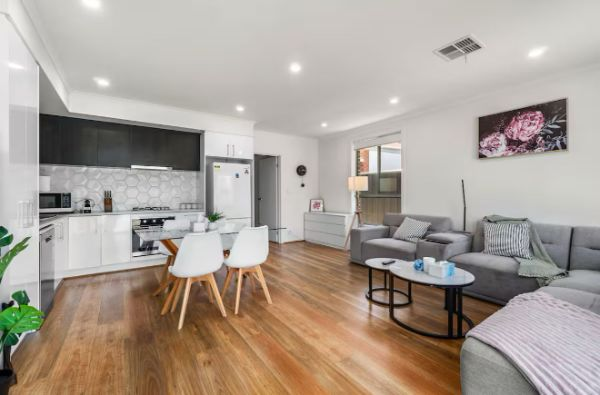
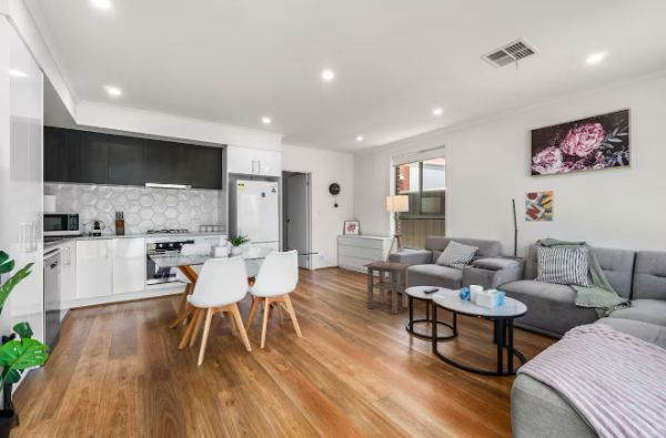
+ side table [362,259,414,315]
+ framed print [524,190,555,223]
